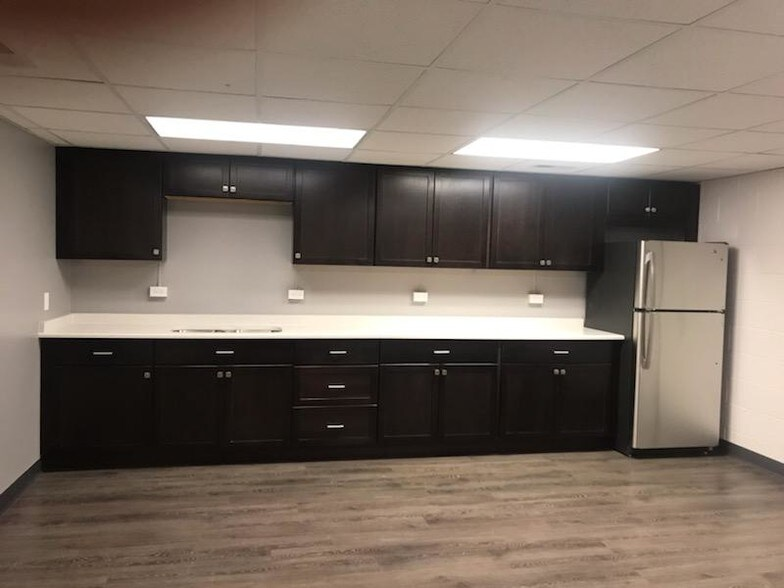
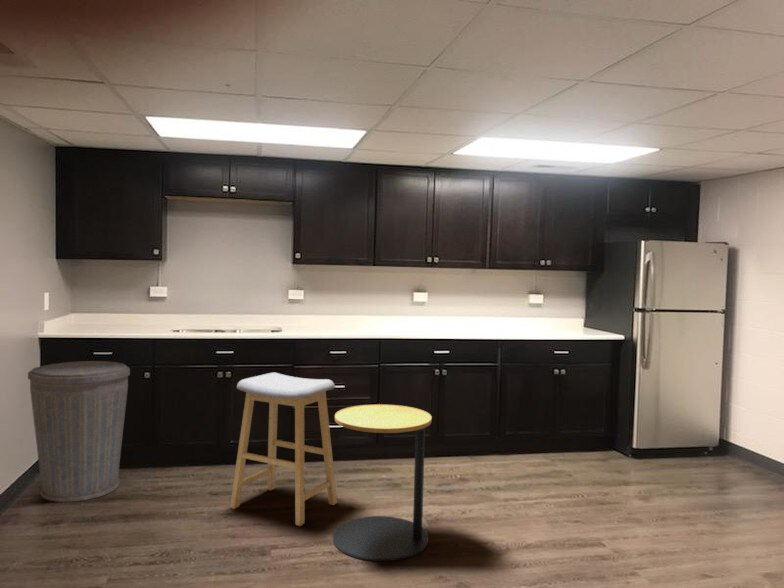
+ side table [332,403,433,562]
+ trash can [27,360,131,503]
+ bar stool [229,372,338,527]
